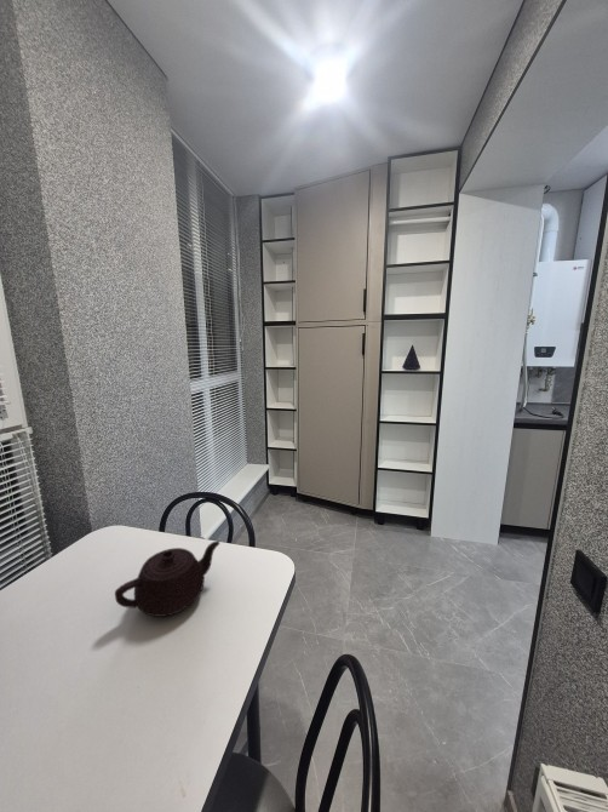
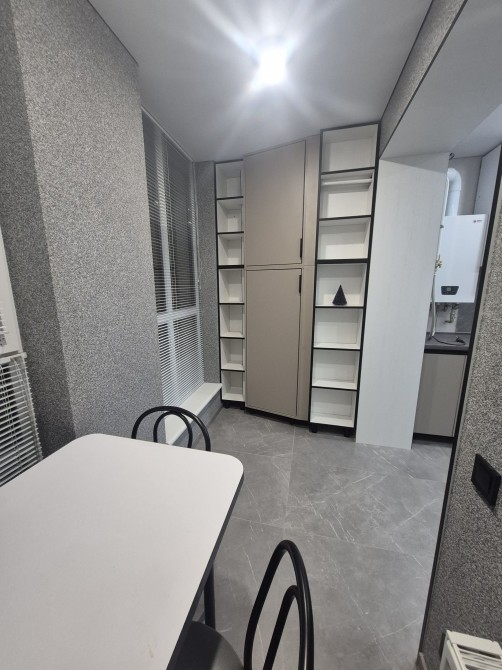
- teapot [114,539,220,618]
